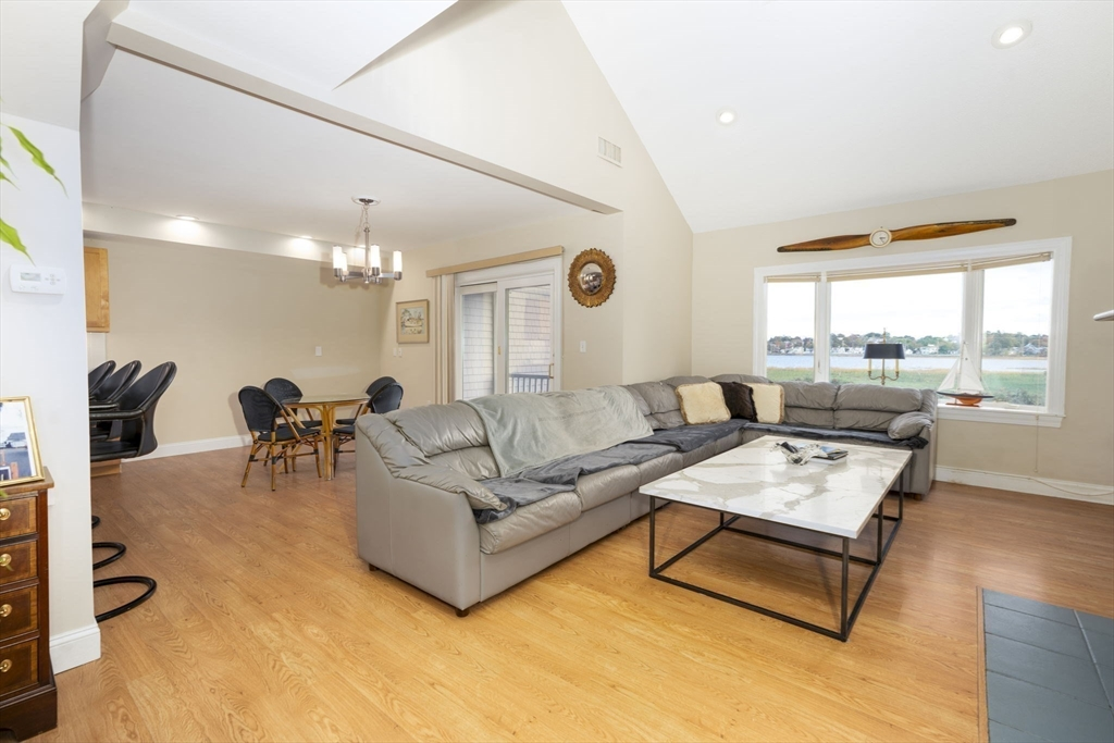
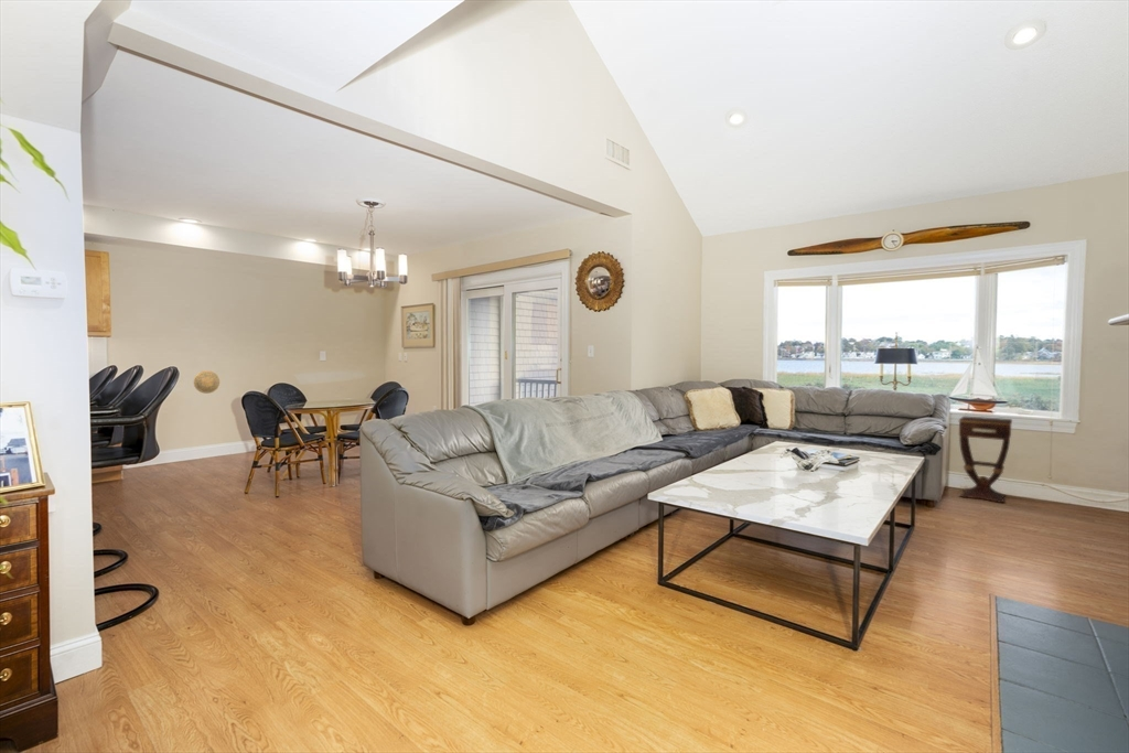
+ side table [958,415,1013,504]
+ decorative plate [193,369,221,395]
